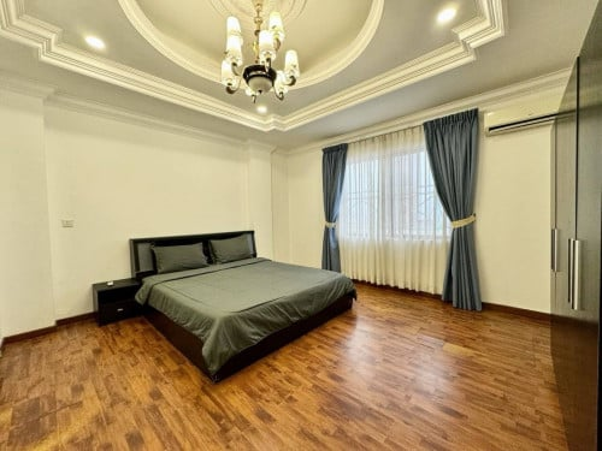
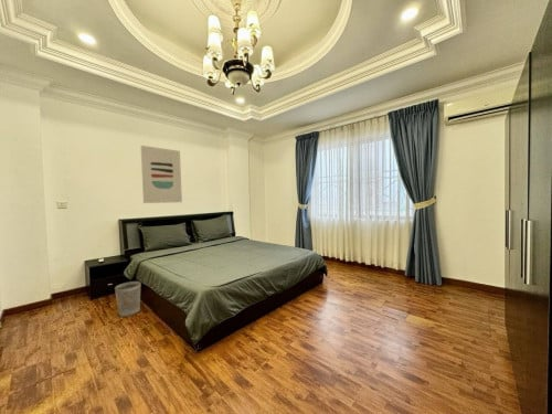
+ wastebasket [114,280,142,317]
+ wall art [140,145,183,204]
